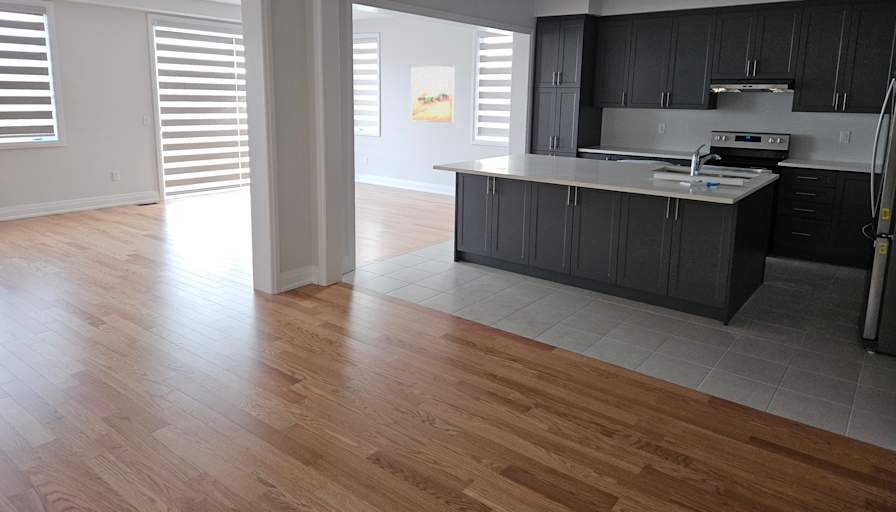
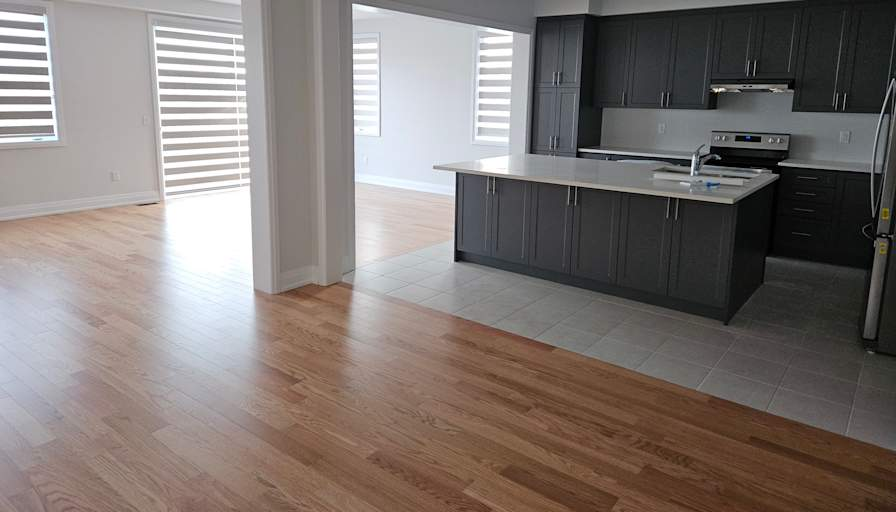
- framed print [410,64,456,123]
